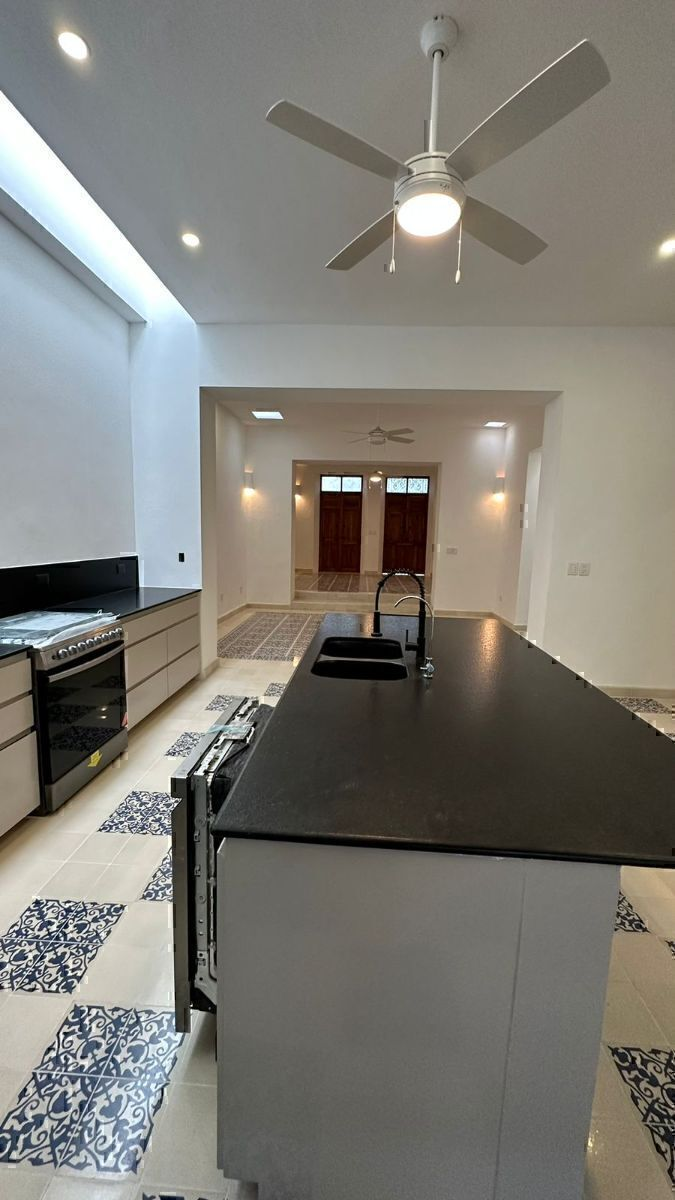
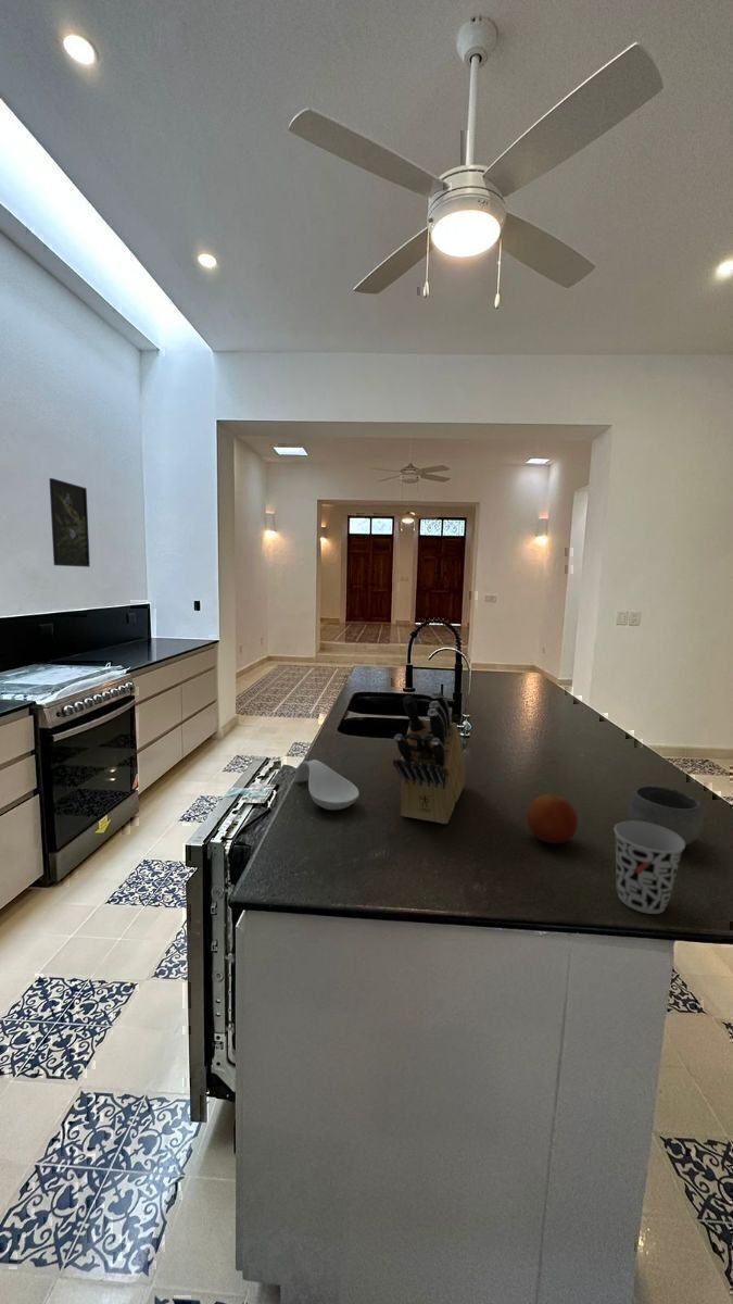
+ spoon rest [293,758,361,811]
+ bowl [628,785,704,845]
+ cup [612,820,686,915]
+ knife block [392,690,467,825]
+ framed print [48,477,91,568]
+ fruit [526,793,579,844]
